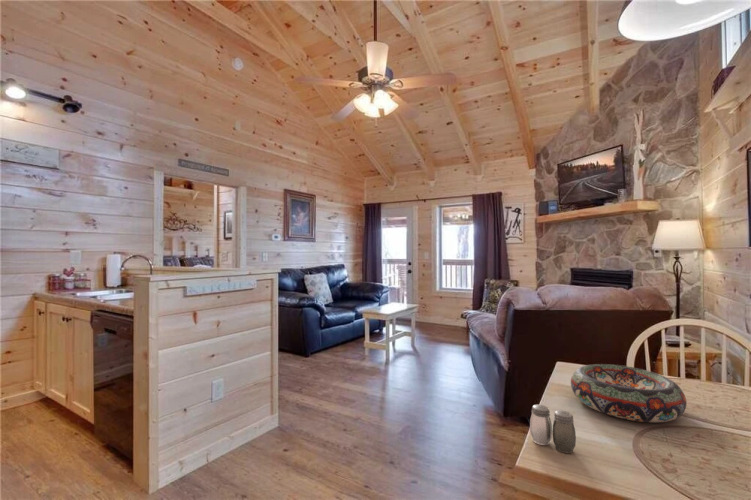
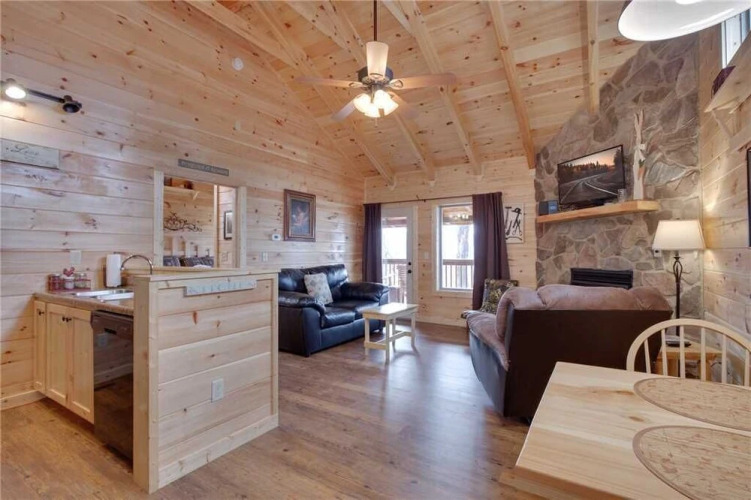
- decorative bowl [570,363,688,423]
- salt and pepper shaker [529,404,577,454]
